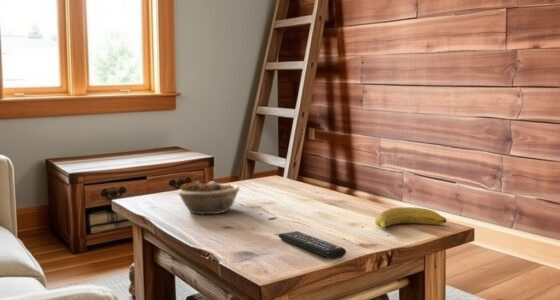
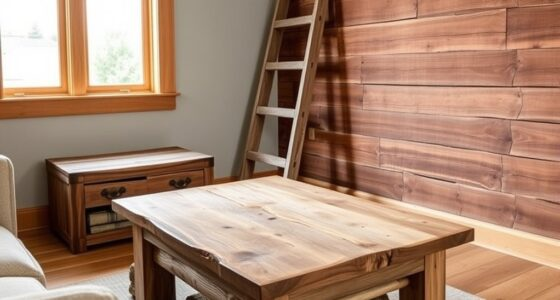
- remote control [278,230,347,260]
- fruit [374,206,448,232]
- succulent planter [177,179,241,215]
